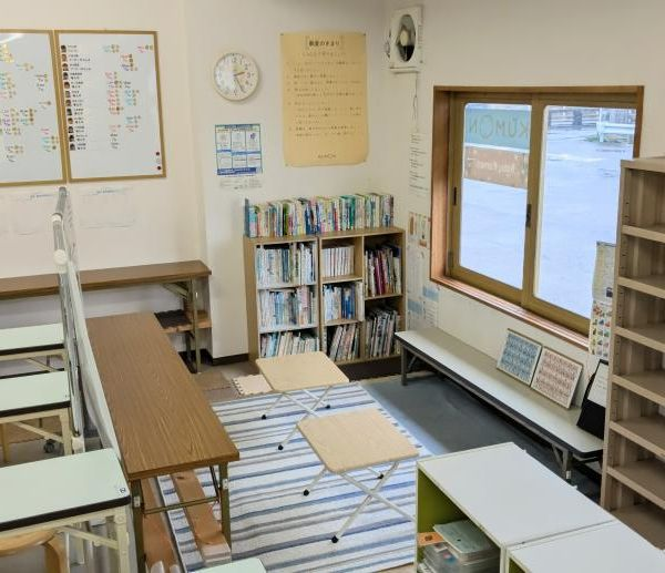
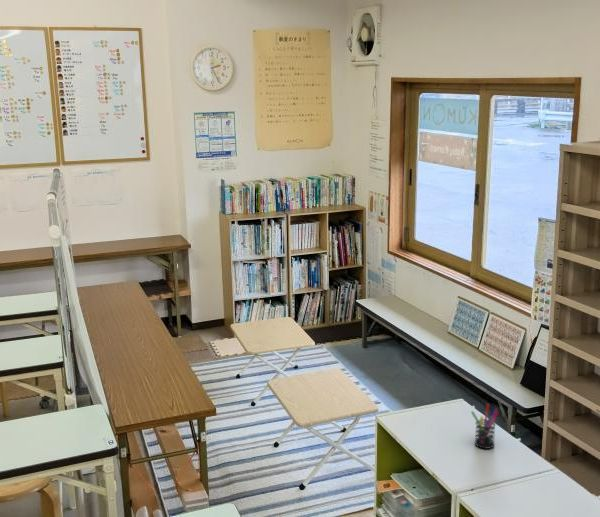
+ pen holder [470,403,500,450]
